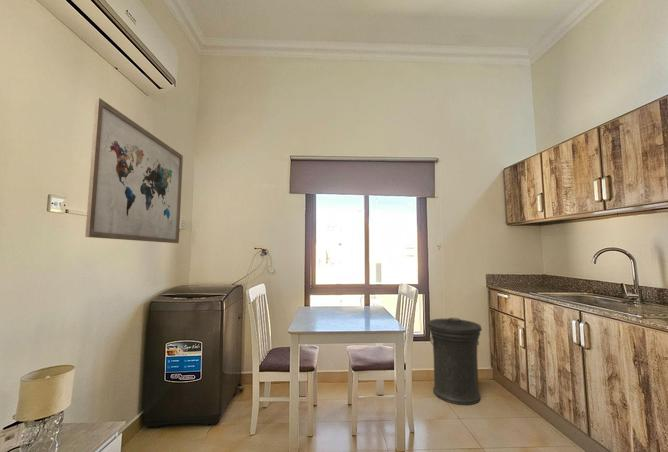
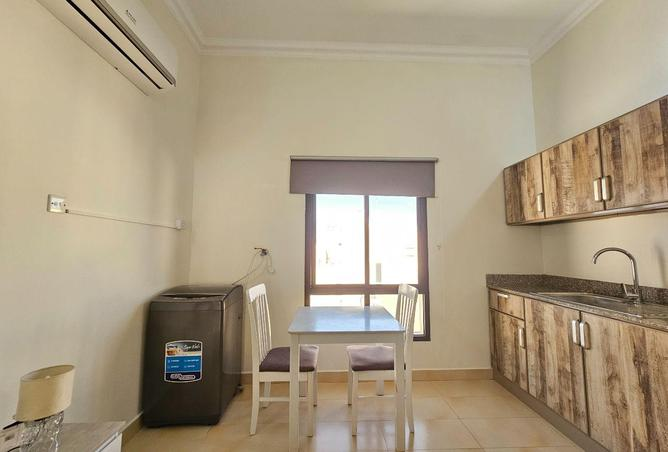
- trash can [427,317,483,406]
- wall art [84,97,184,244]
